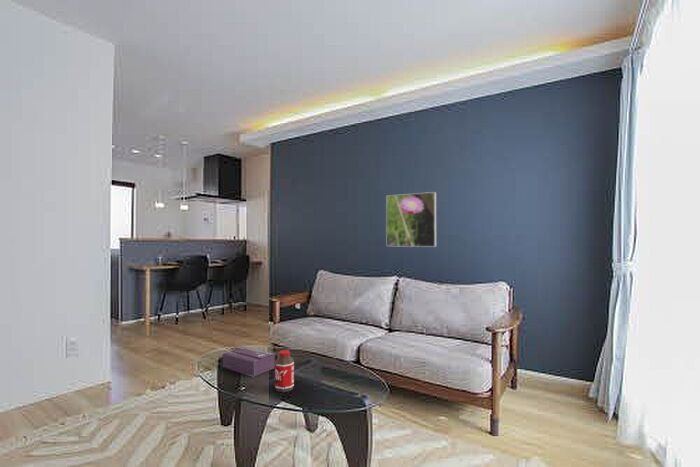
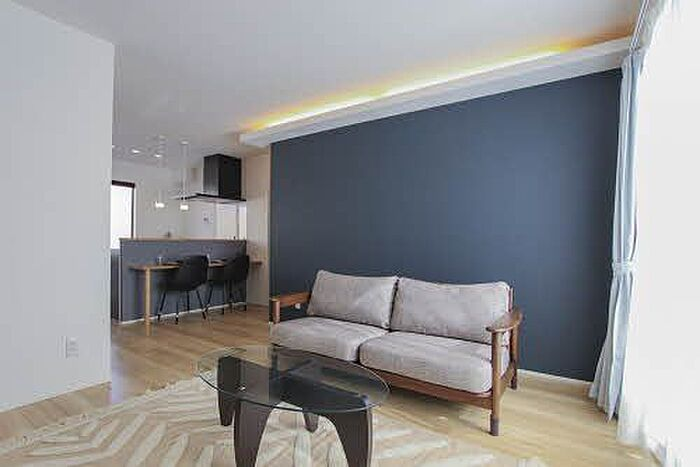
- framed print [385,191,437,248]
- bottle [274,349,295,393]
- tissue box [222,345,276,378]
